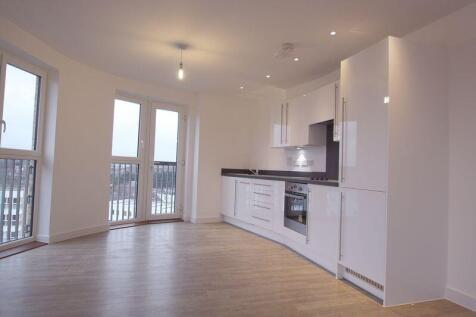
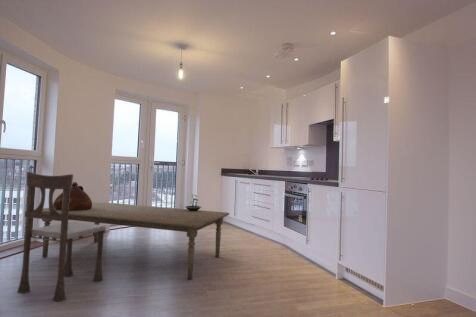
+ dining chair [16,171,107,302]
+ ceramic jug [53,181,93,210]
+ terrarium [184,194,202,211]
+ dining table [33,201,230,281]
